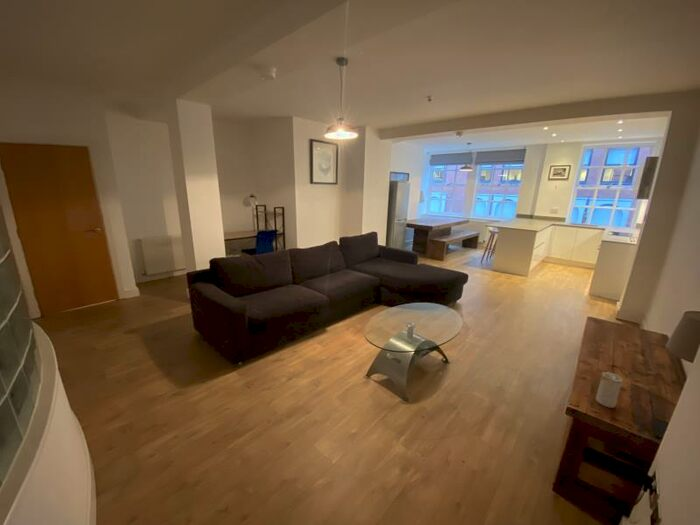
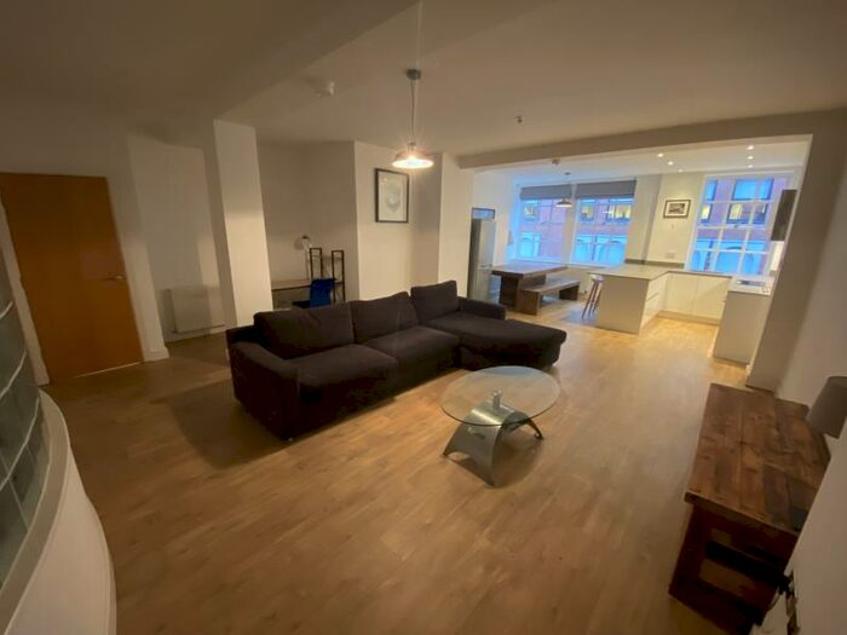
- candle [595,371,624,409]
